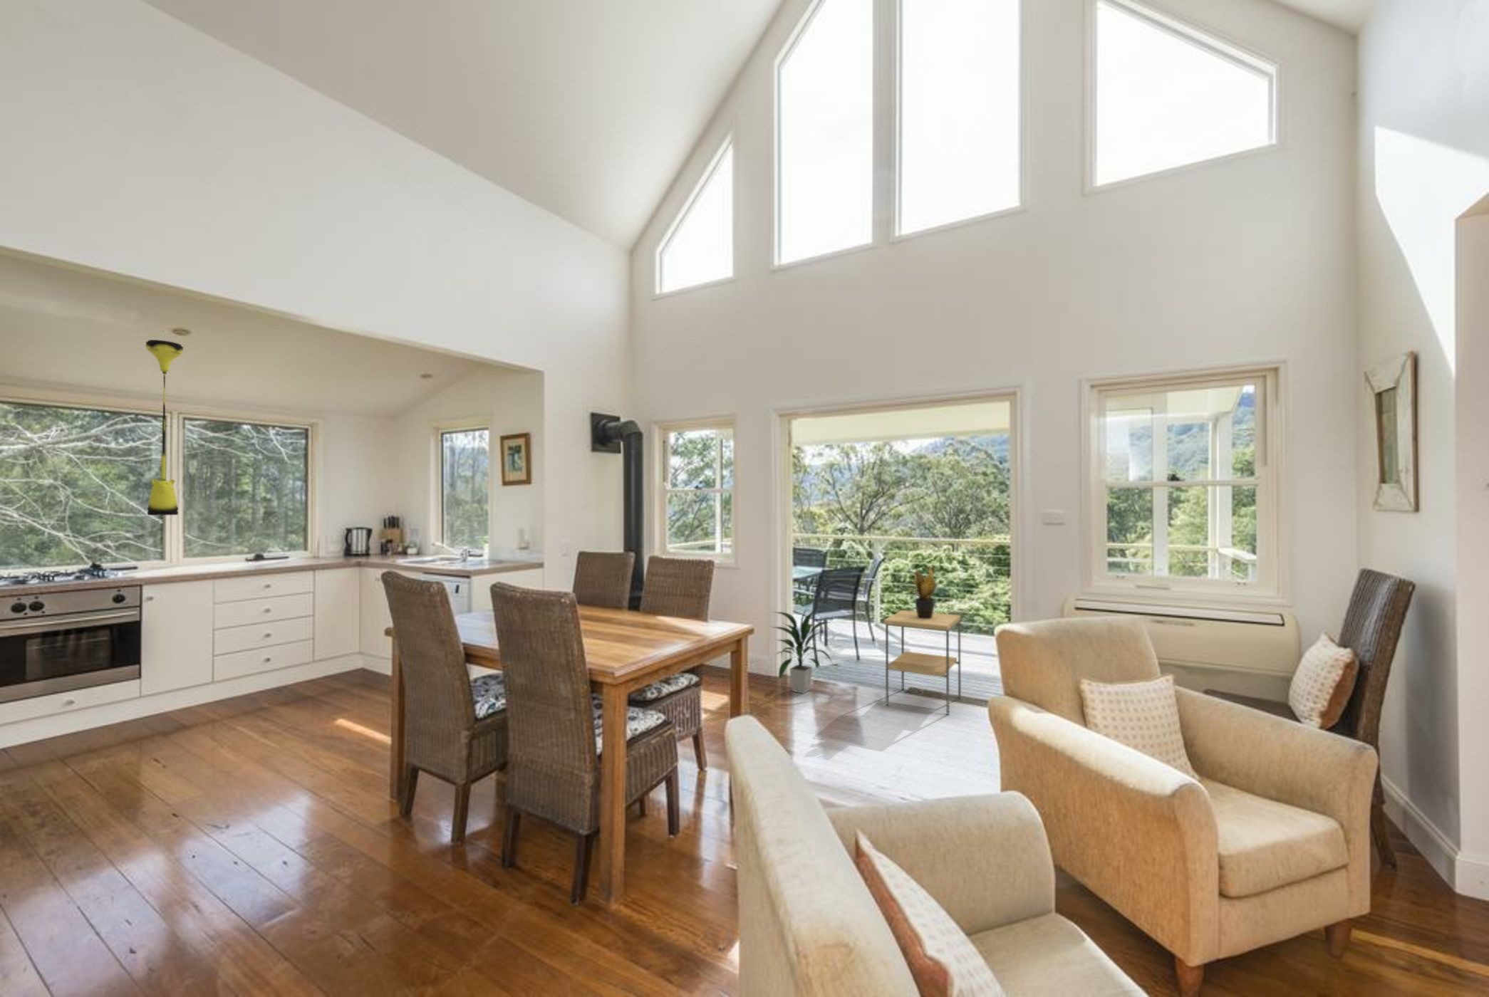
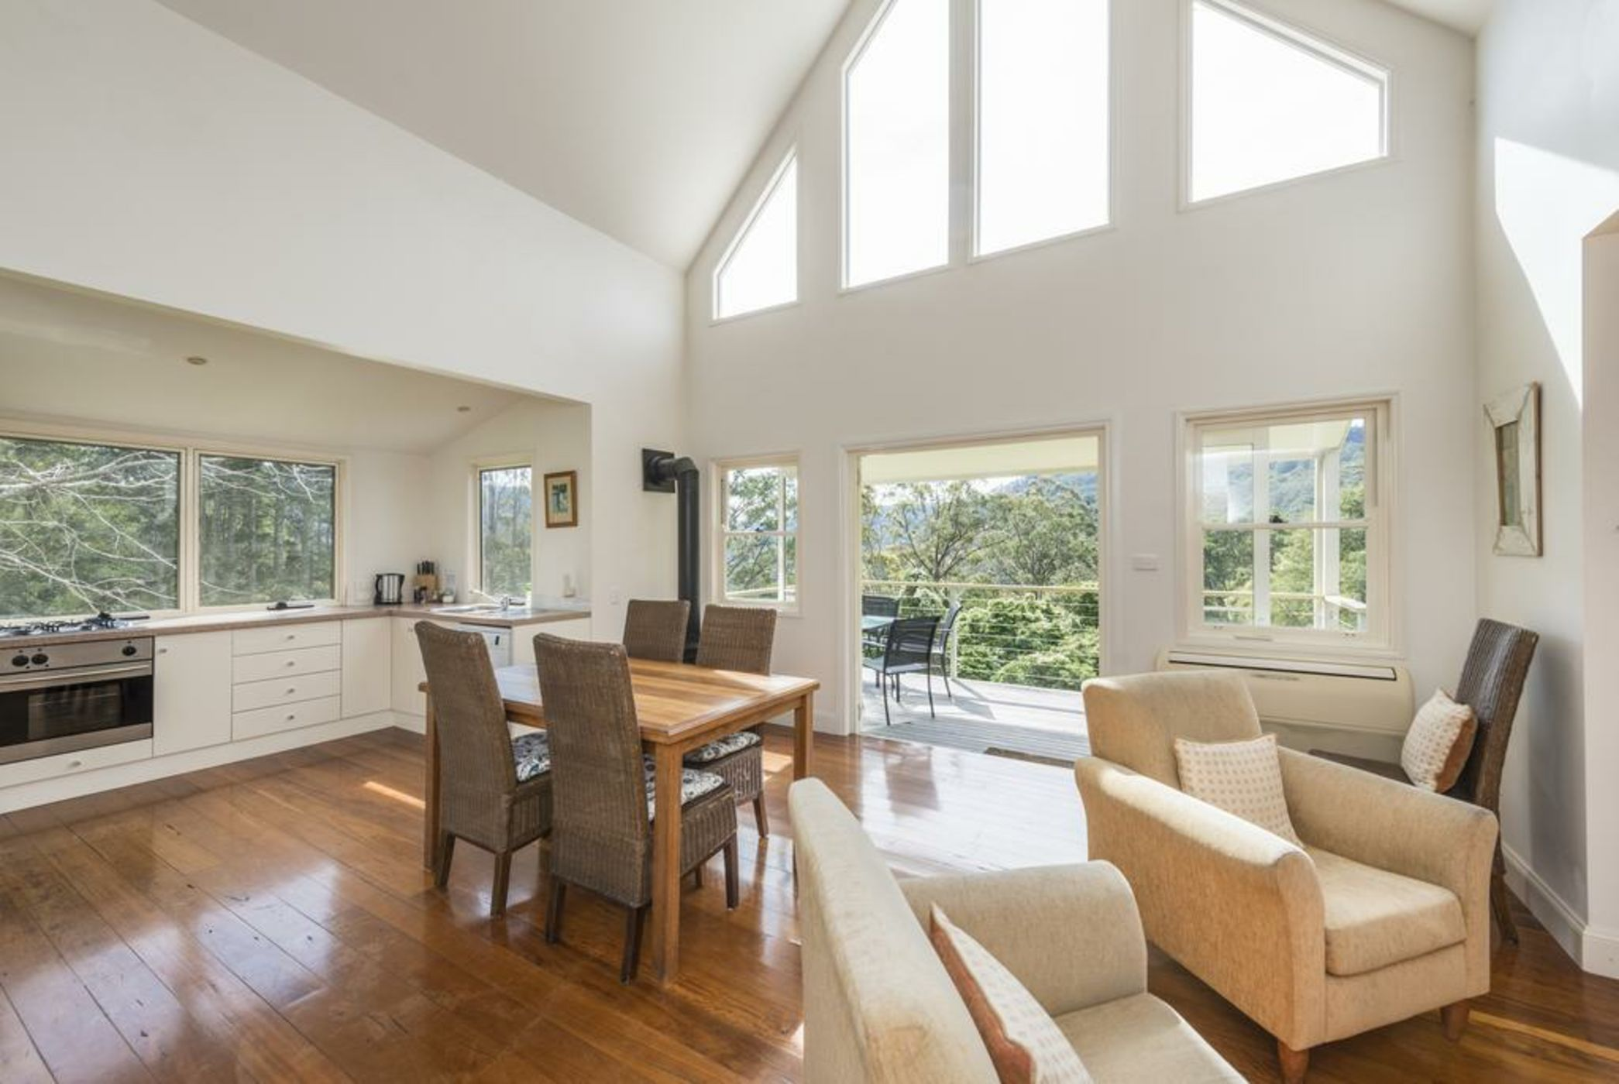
- side table [884,610,962,715]
- pendant light [146,339,184,516]
- indoor plant [769,606,834,694]
- potted plant [908,566,938,619]
